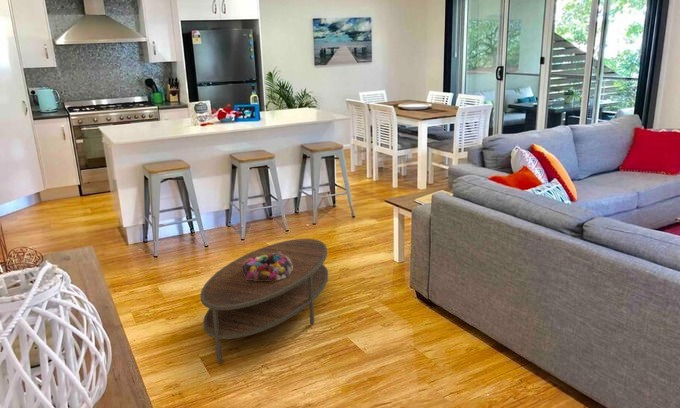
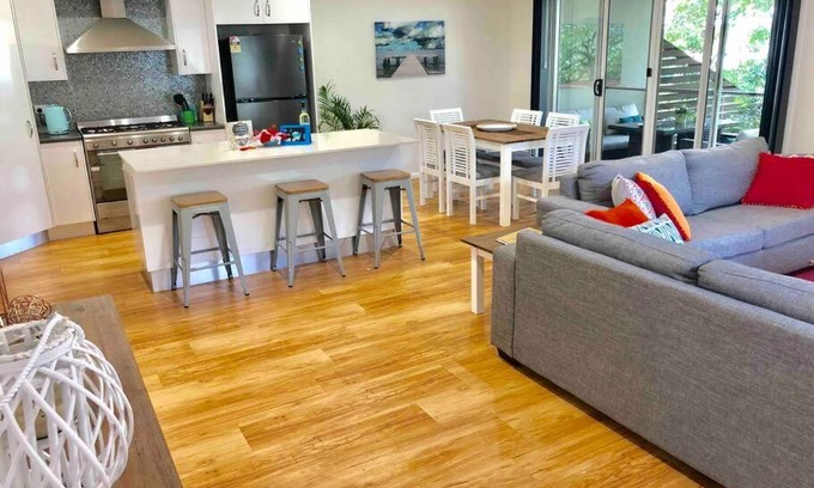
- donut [242,251,293,282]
- coffee table [200,238,329,364]
